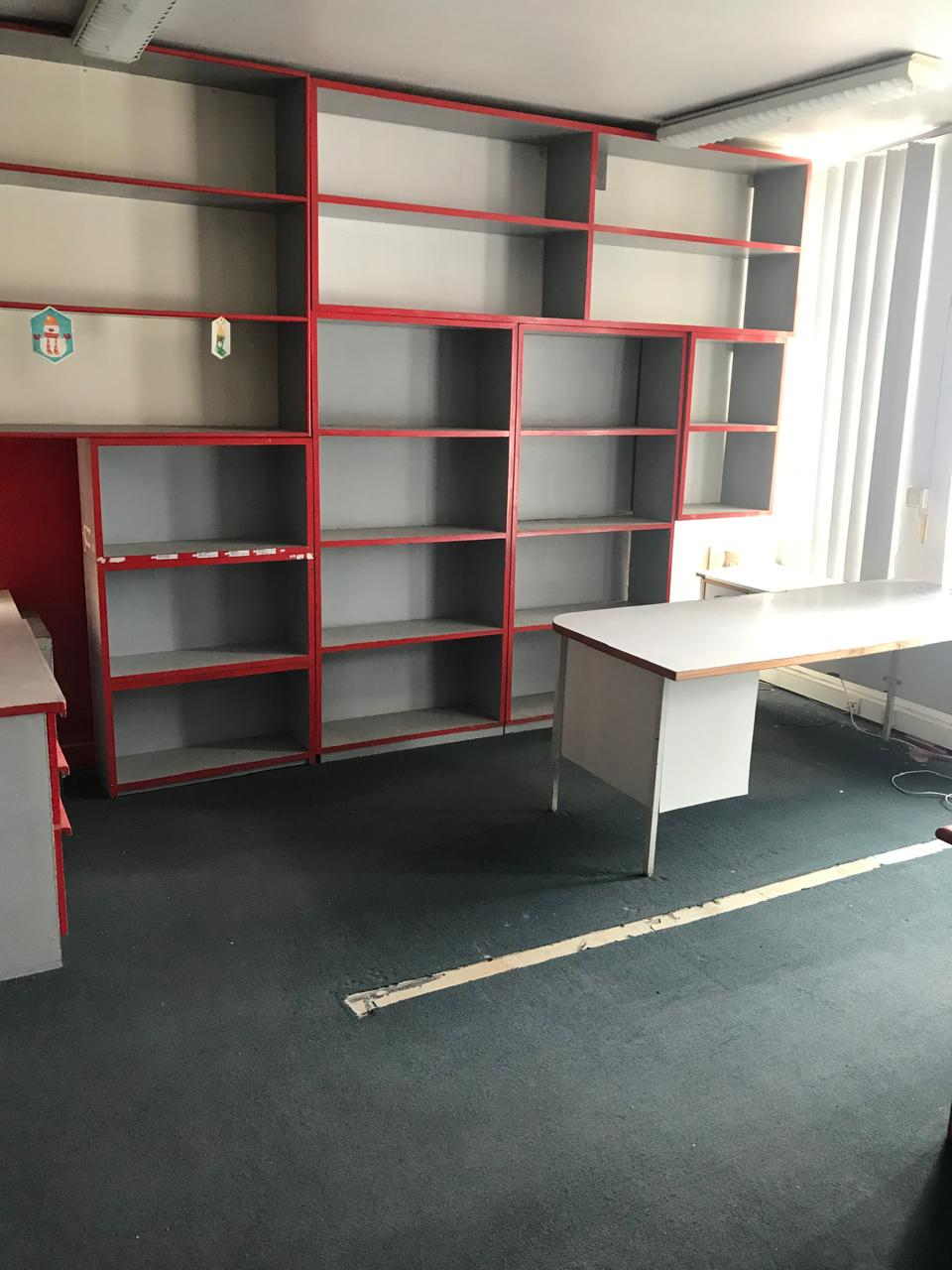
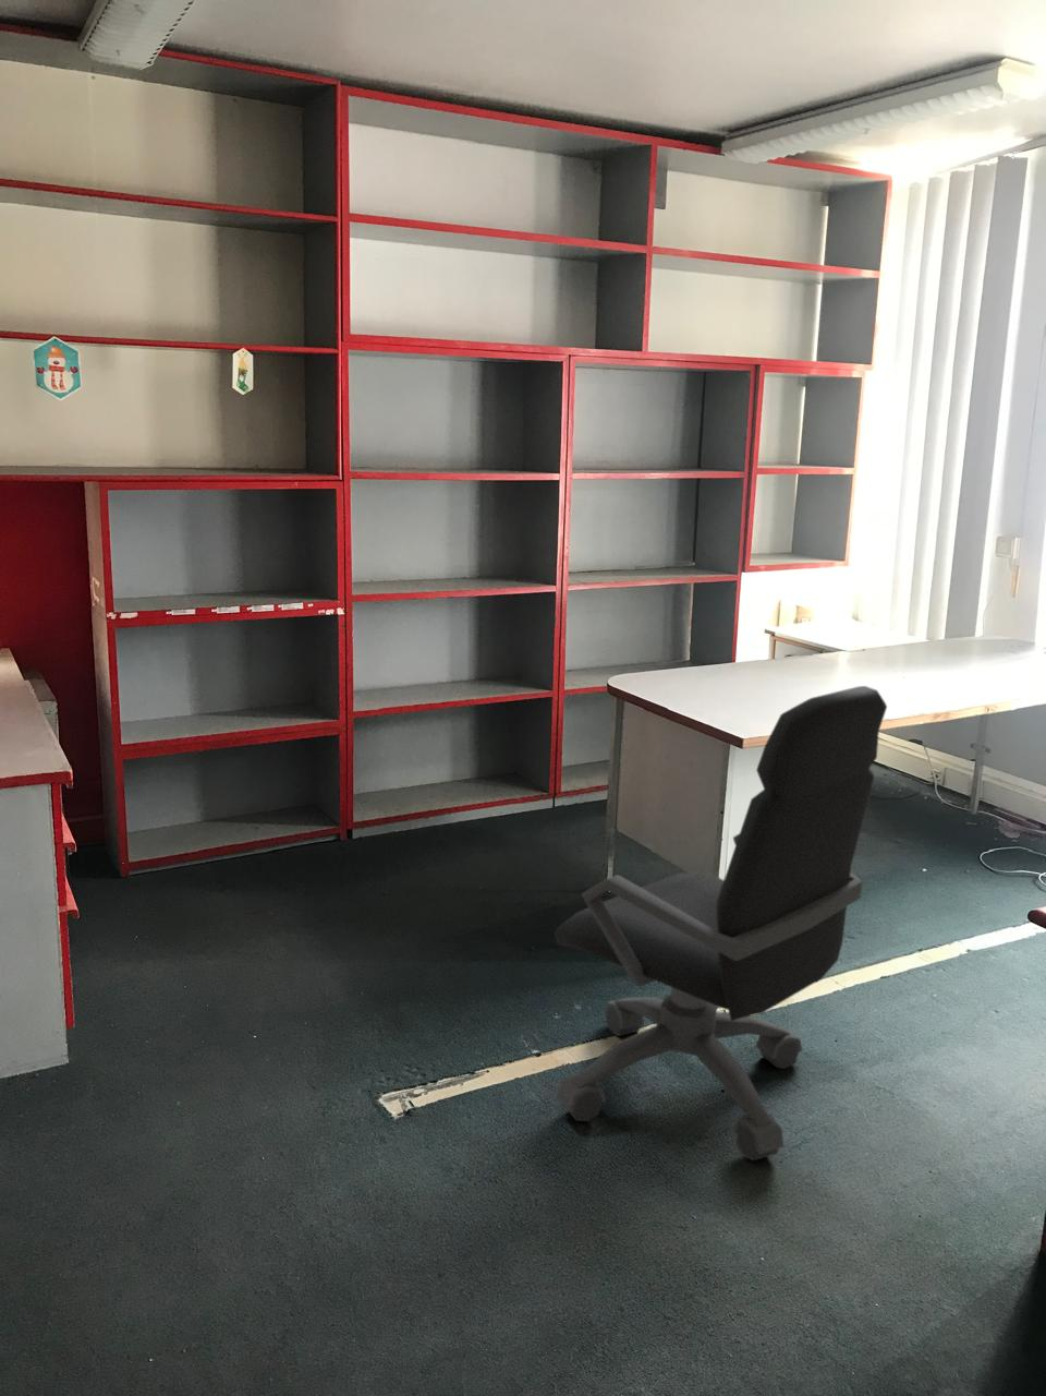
+ office chair [554,685,888,1162]
